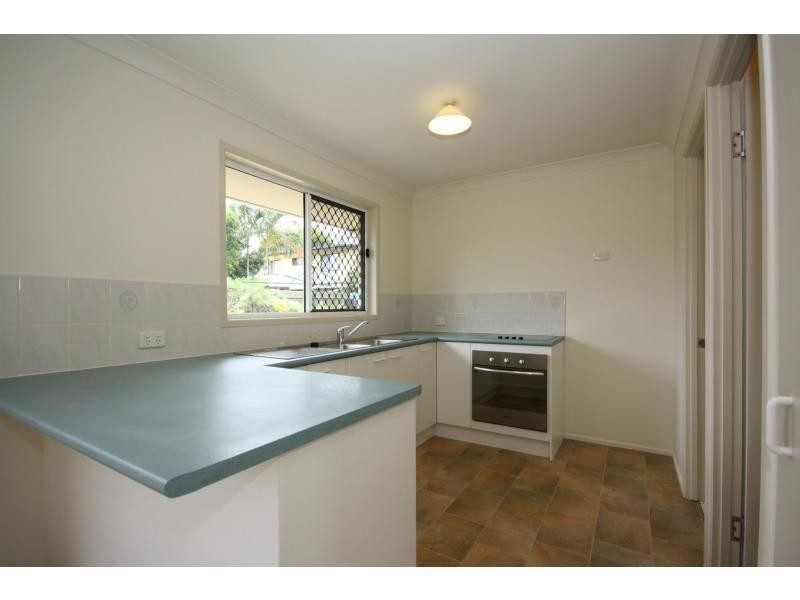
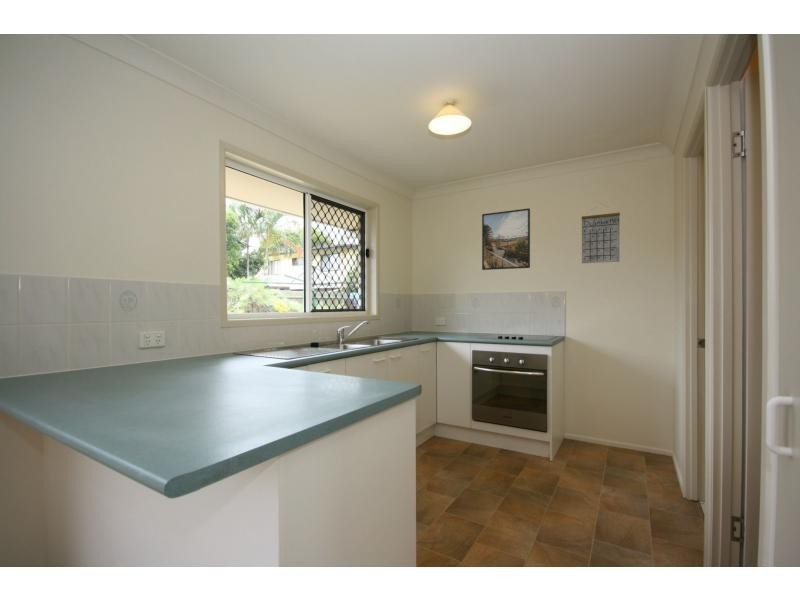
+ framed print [481,207,531,271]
+ calendar [581,203,621,264]
